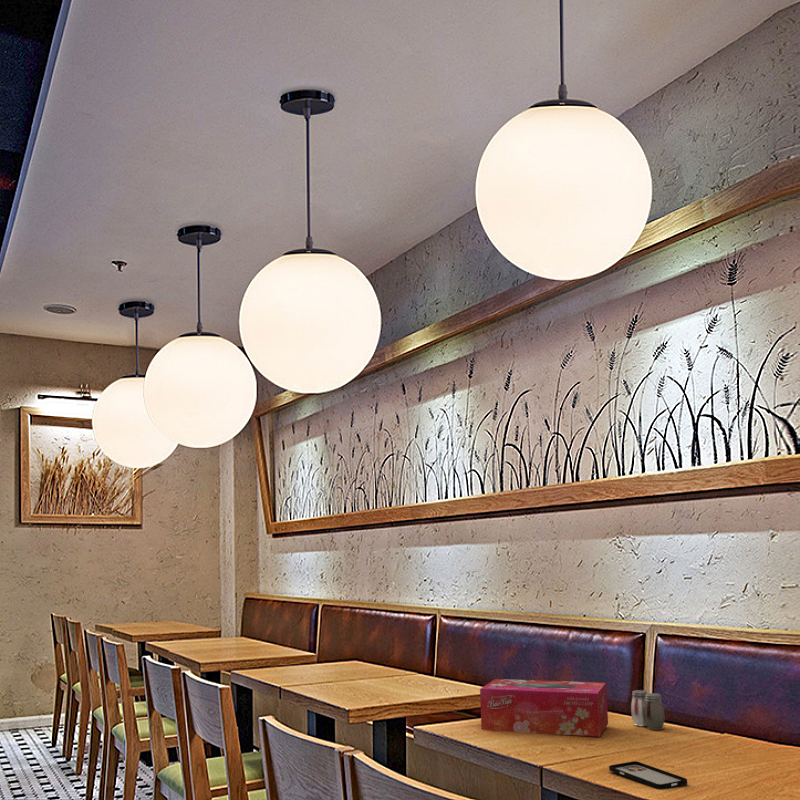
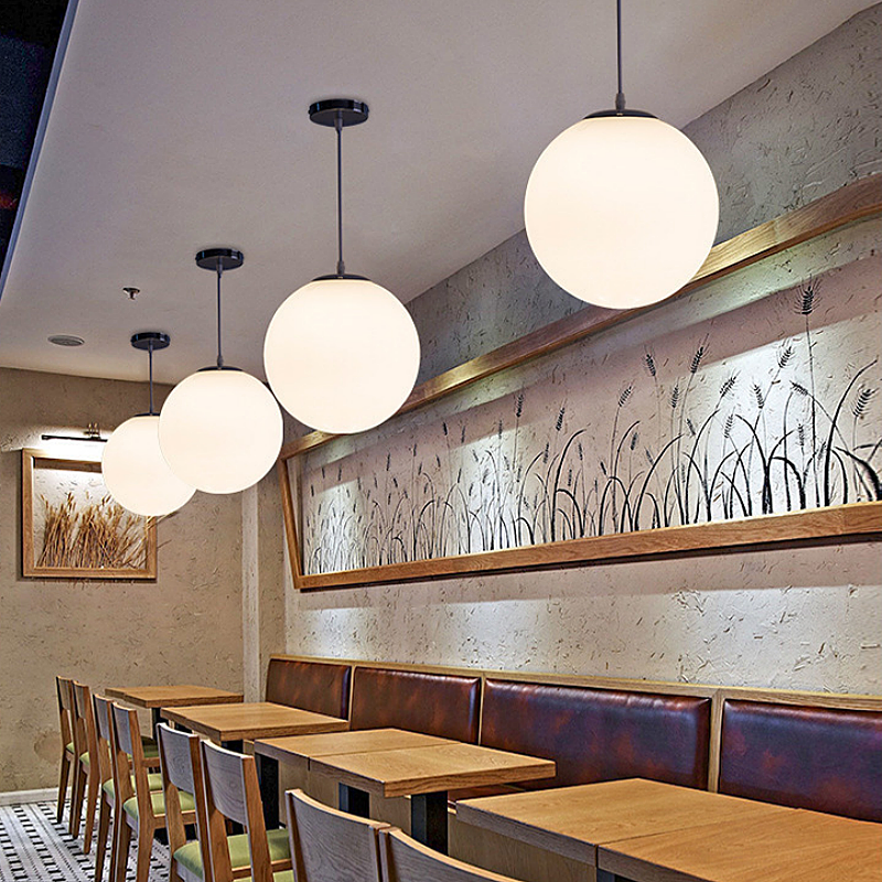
- salt and pepper shaker [630,689,665,731]
- smartphone [608,760,688,790]
- tissue box [479,678,609,738]
